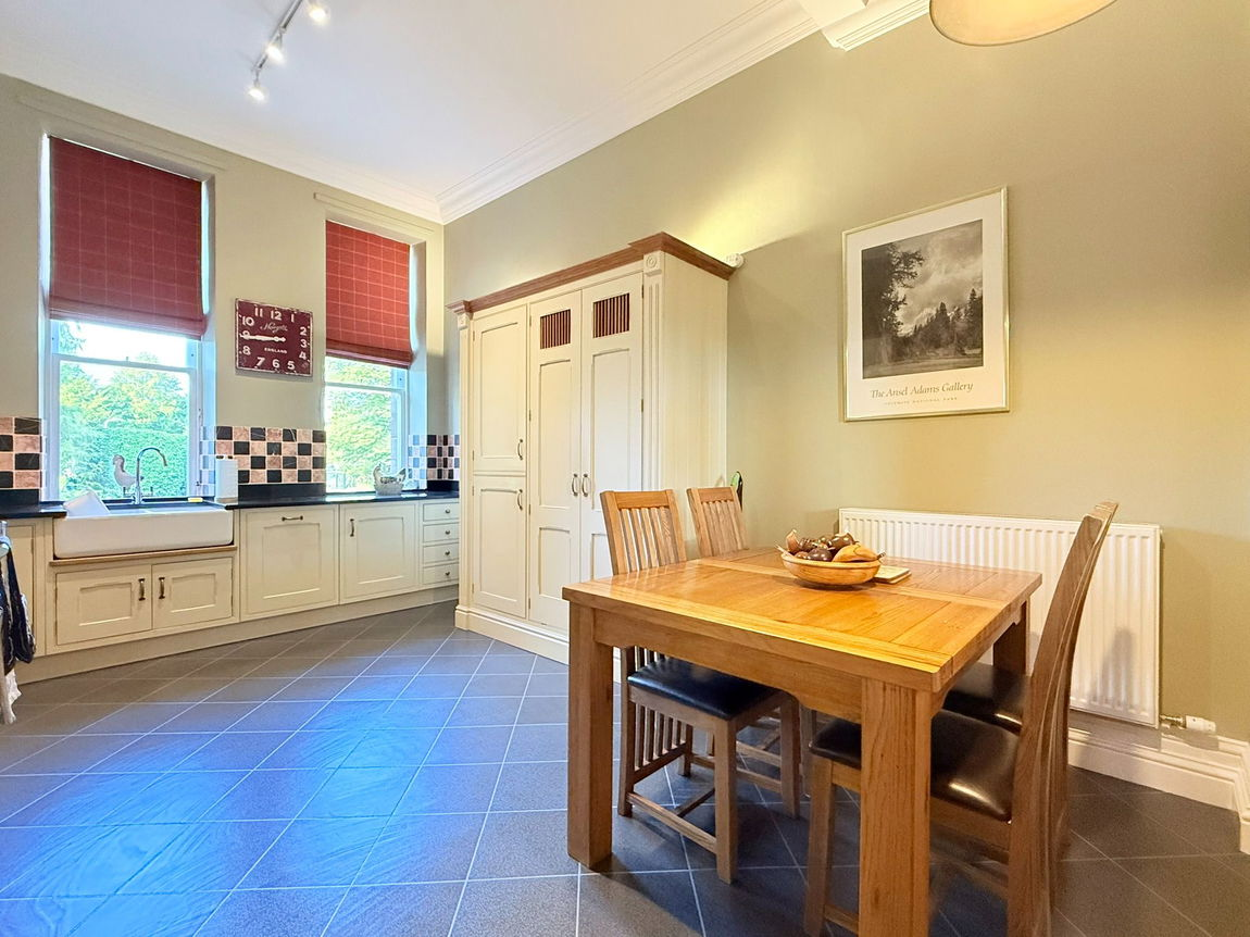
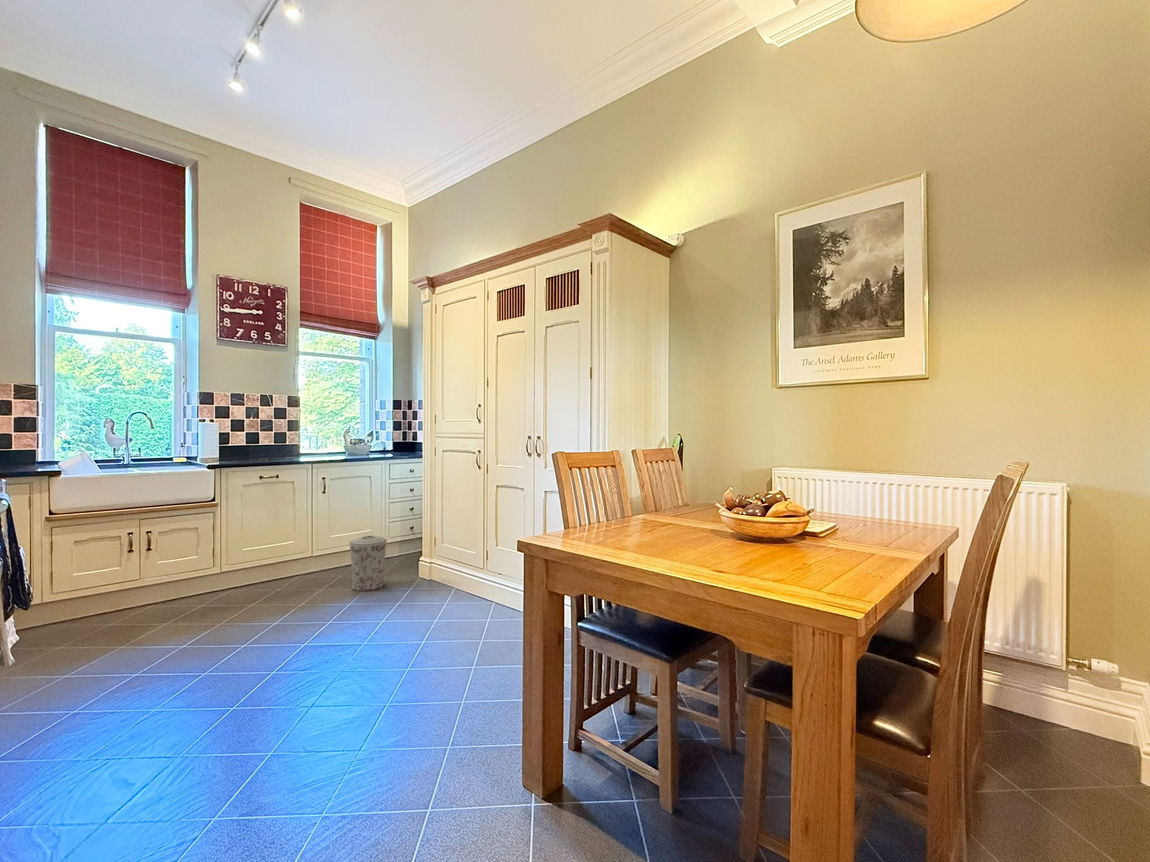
+ trash can [349,535,388,592]
